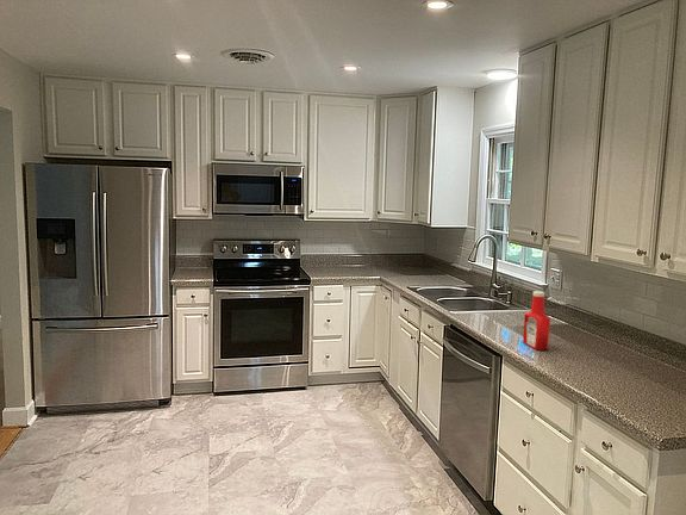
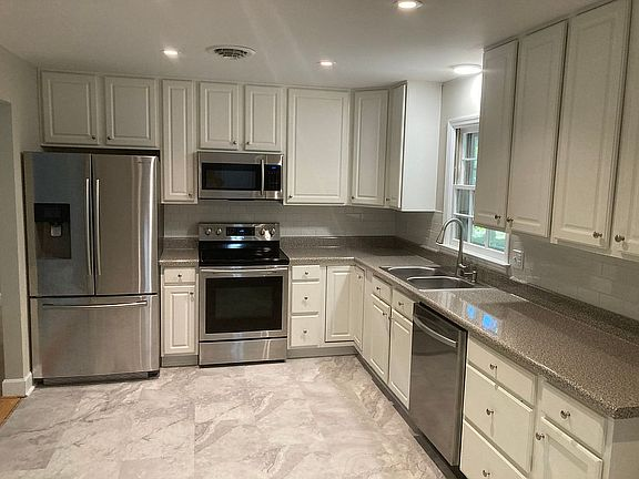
- soap bottle [522,290,551,352]
